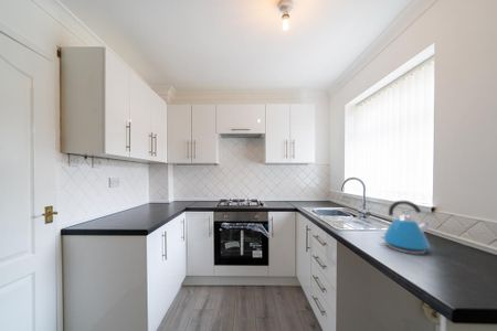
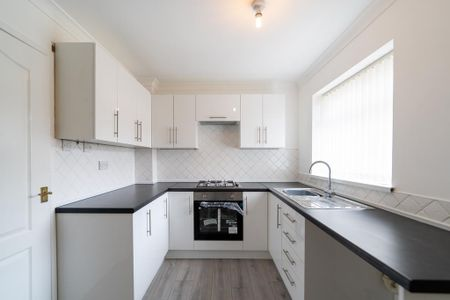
- kettle [379,200,432,255]
